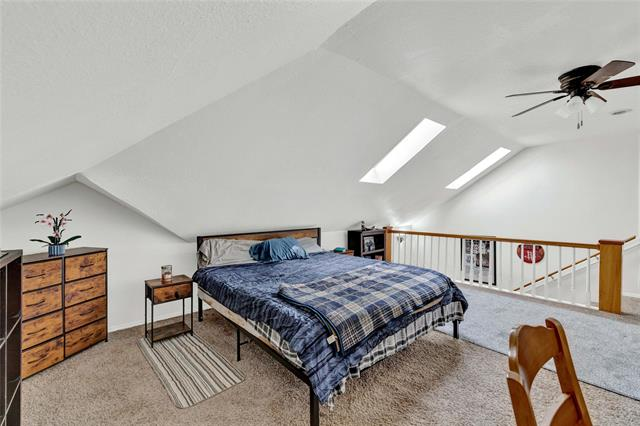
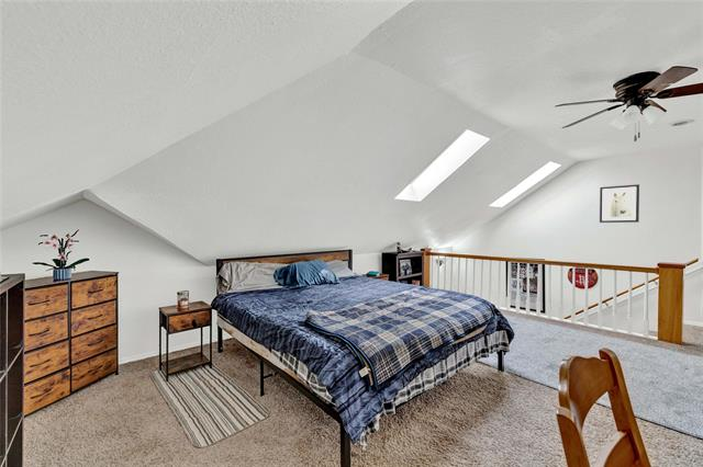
+ wall art [599,183,640,224]
